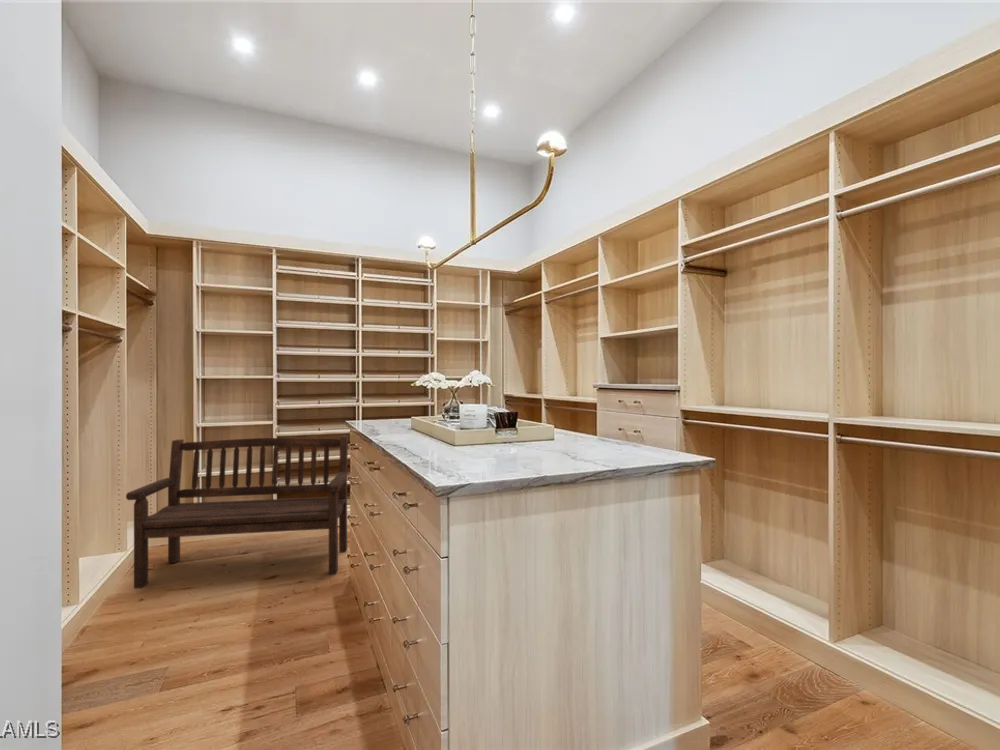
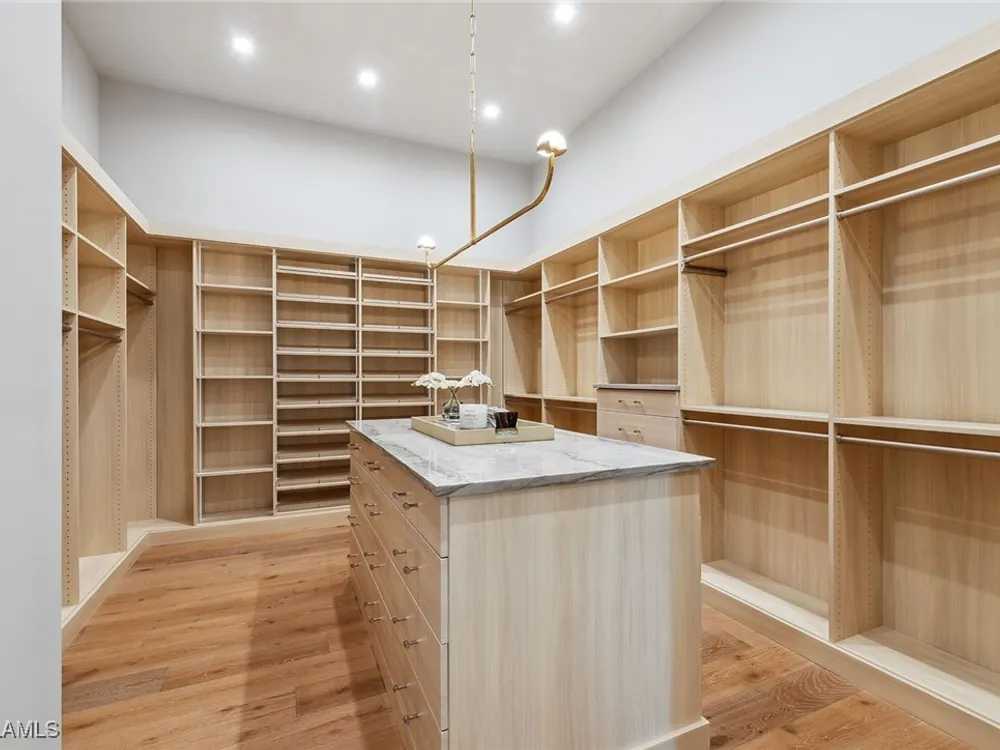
- bench [125,435,349,589]
